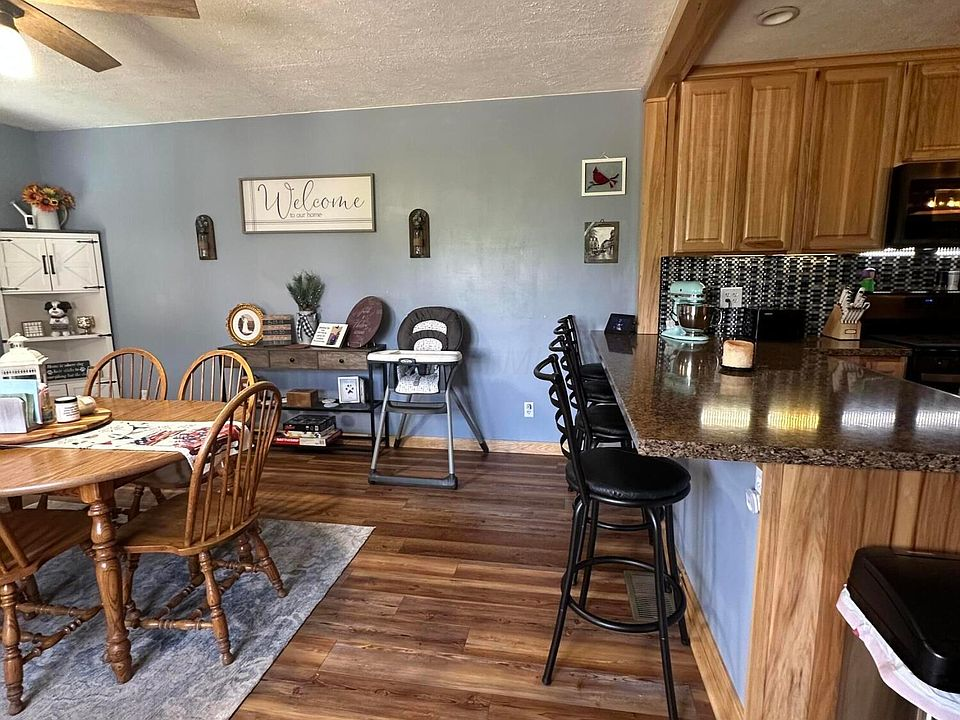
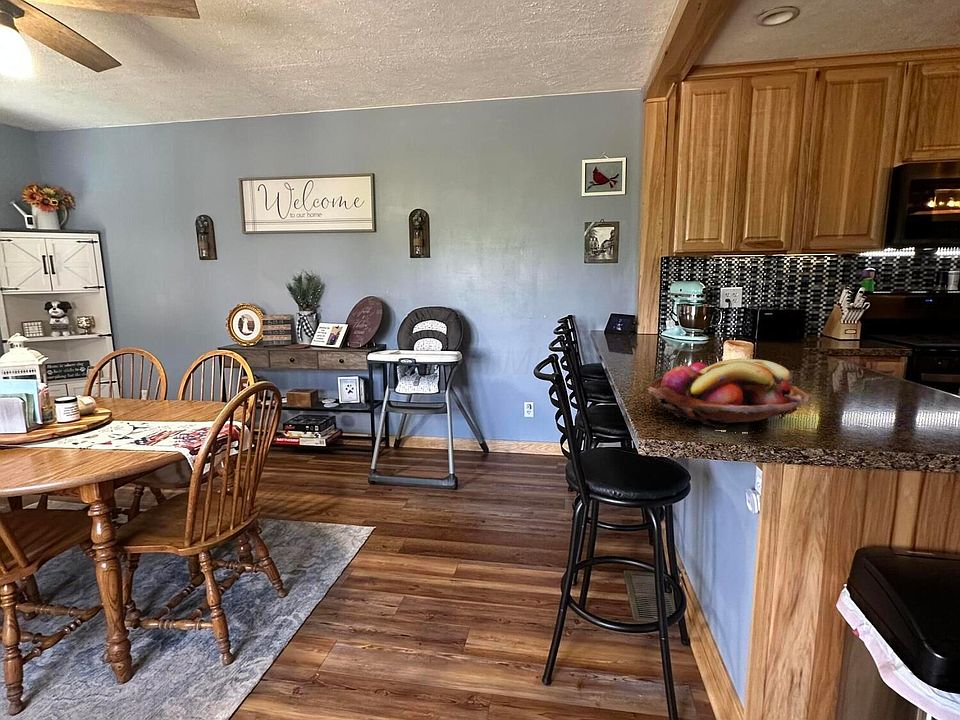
+ fruit basket [647,358,814,434]
